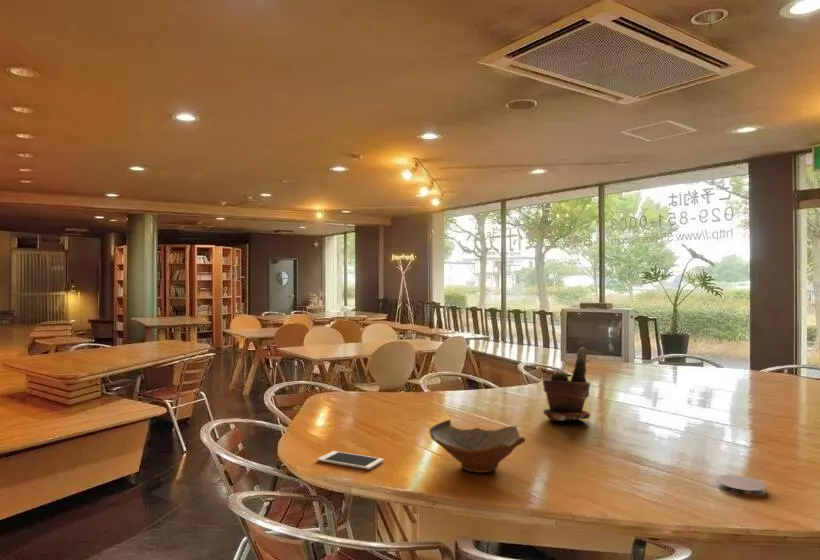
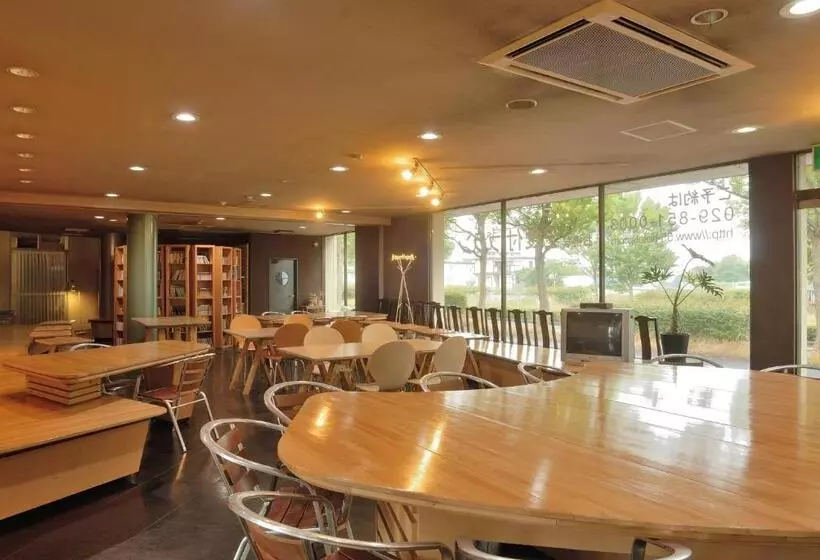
- coaster [715,474,767,497]
- bowl [428,419,526,474]
- potted plant [542,346,591,422]
- cell phone [316,450,385,471]
